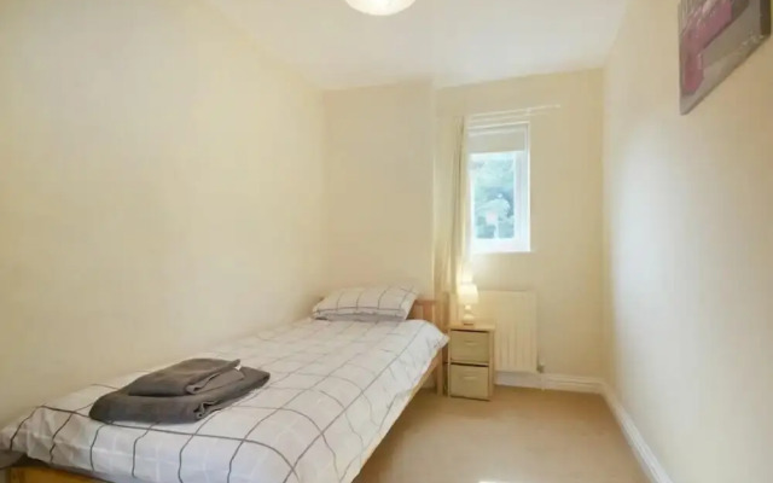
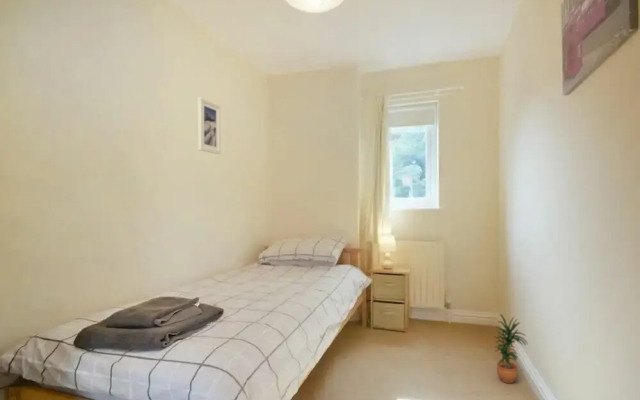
+ potted plant [492,313,529,384]
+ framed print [197,96,221,155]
